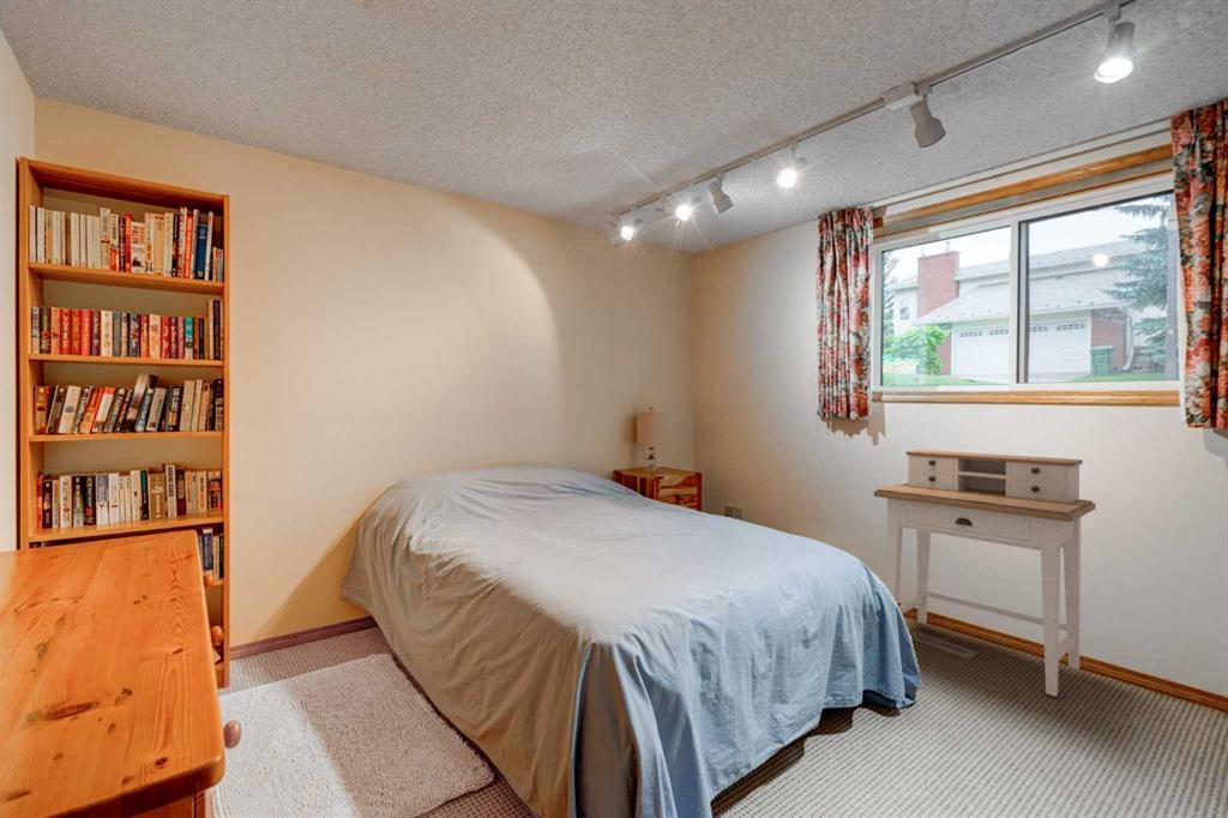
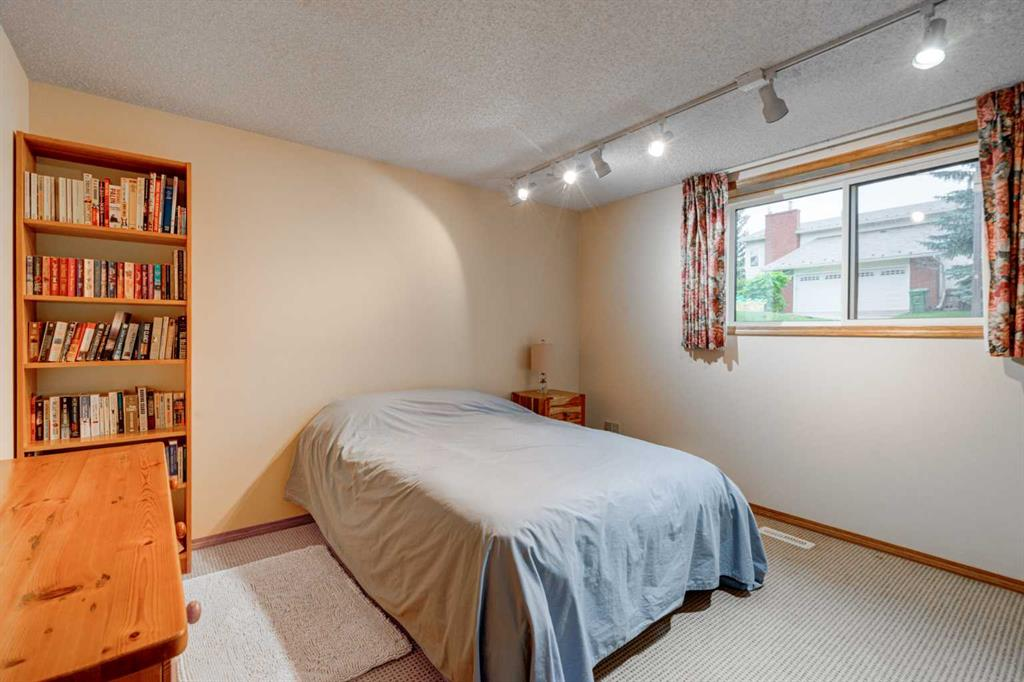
- desk [873,449,1097,698]
